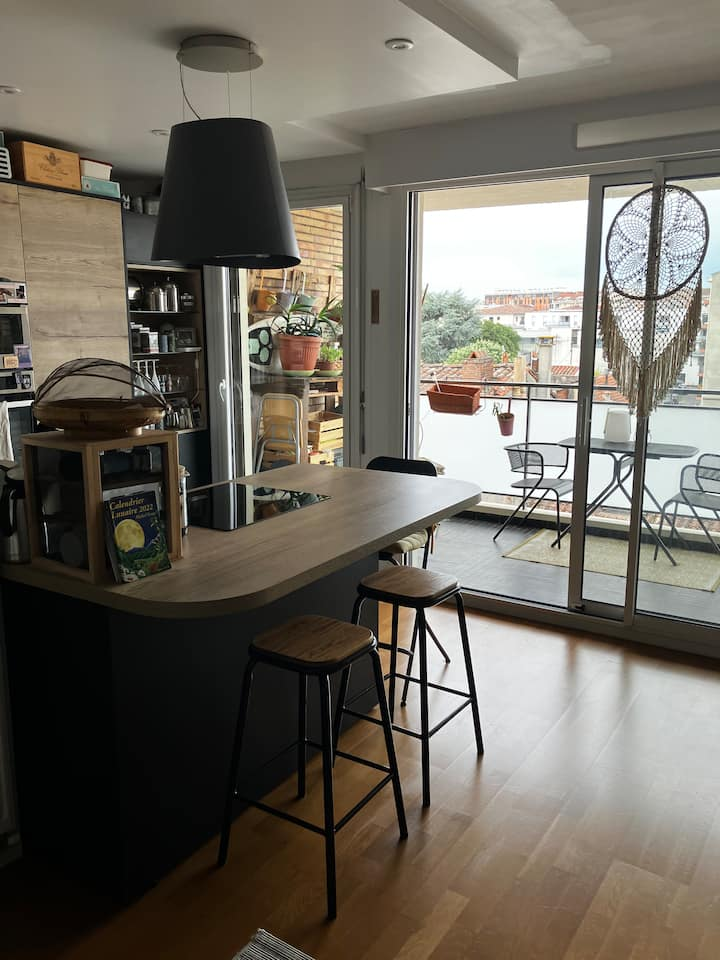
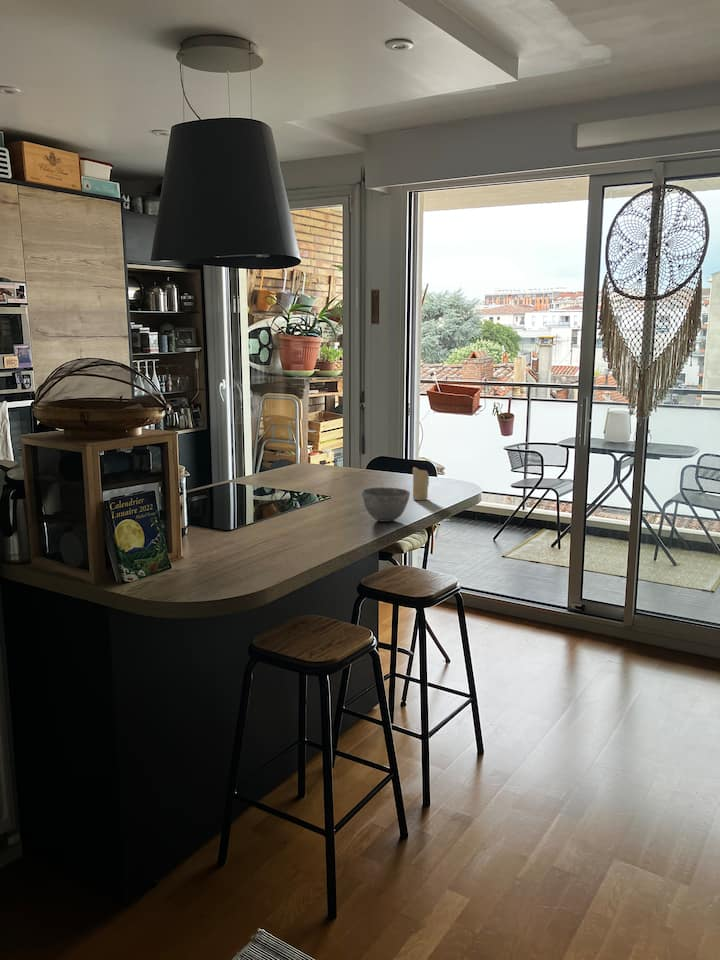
+ bowl [361,486,411,523]
+ candle [412,466,430,501]
